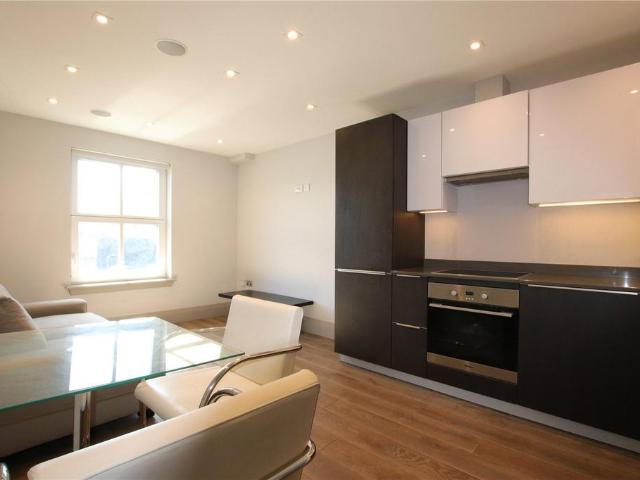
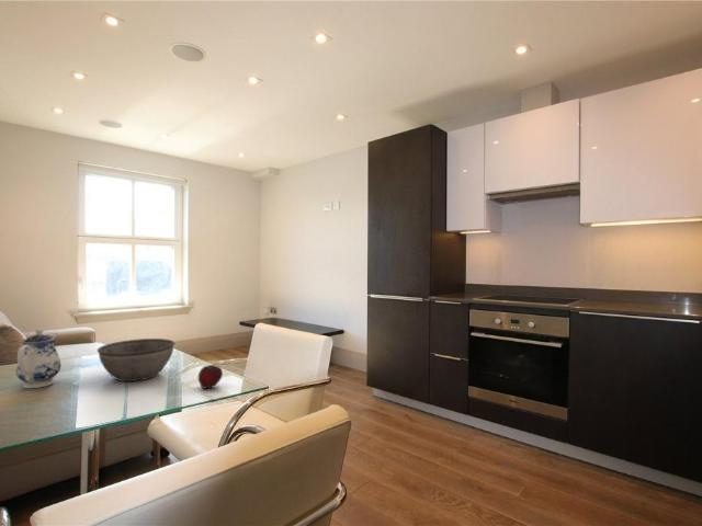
+ bowl [97,338,177,382]
+ fruit [197,364,224,390]
+ teapot [15,327,61,389]
